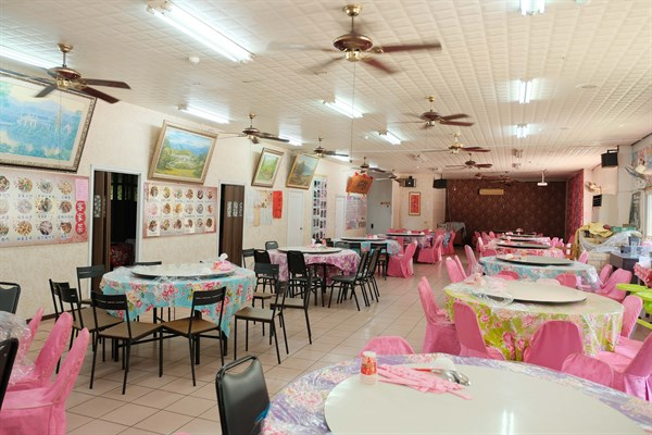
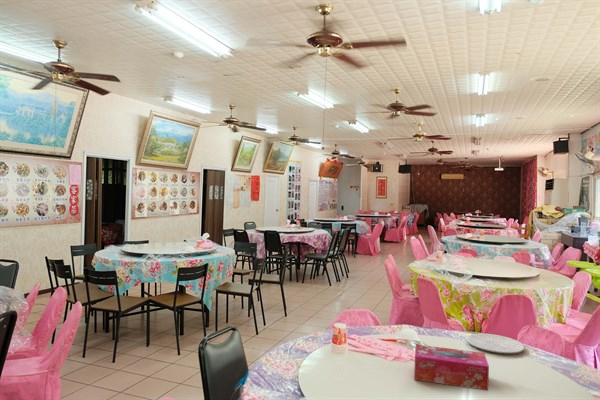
+ tissue box [413,343,490,392]
+ plate [465,333,525,354]
